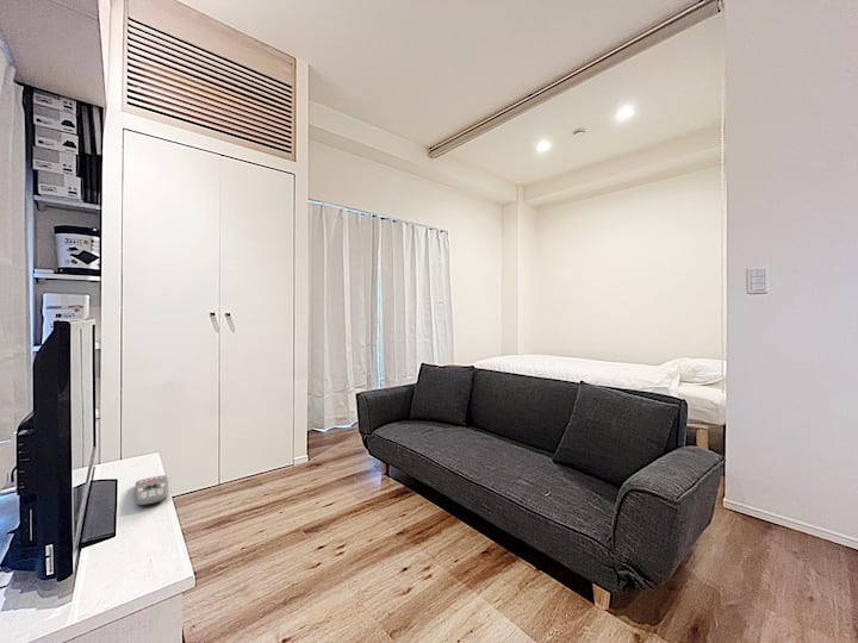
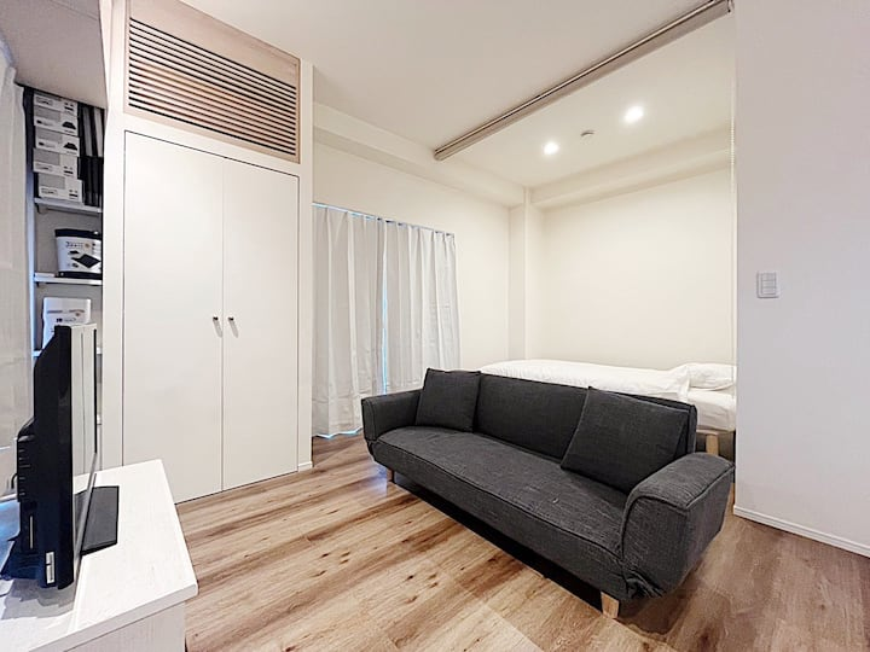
- remote control [133,474,169,507]
